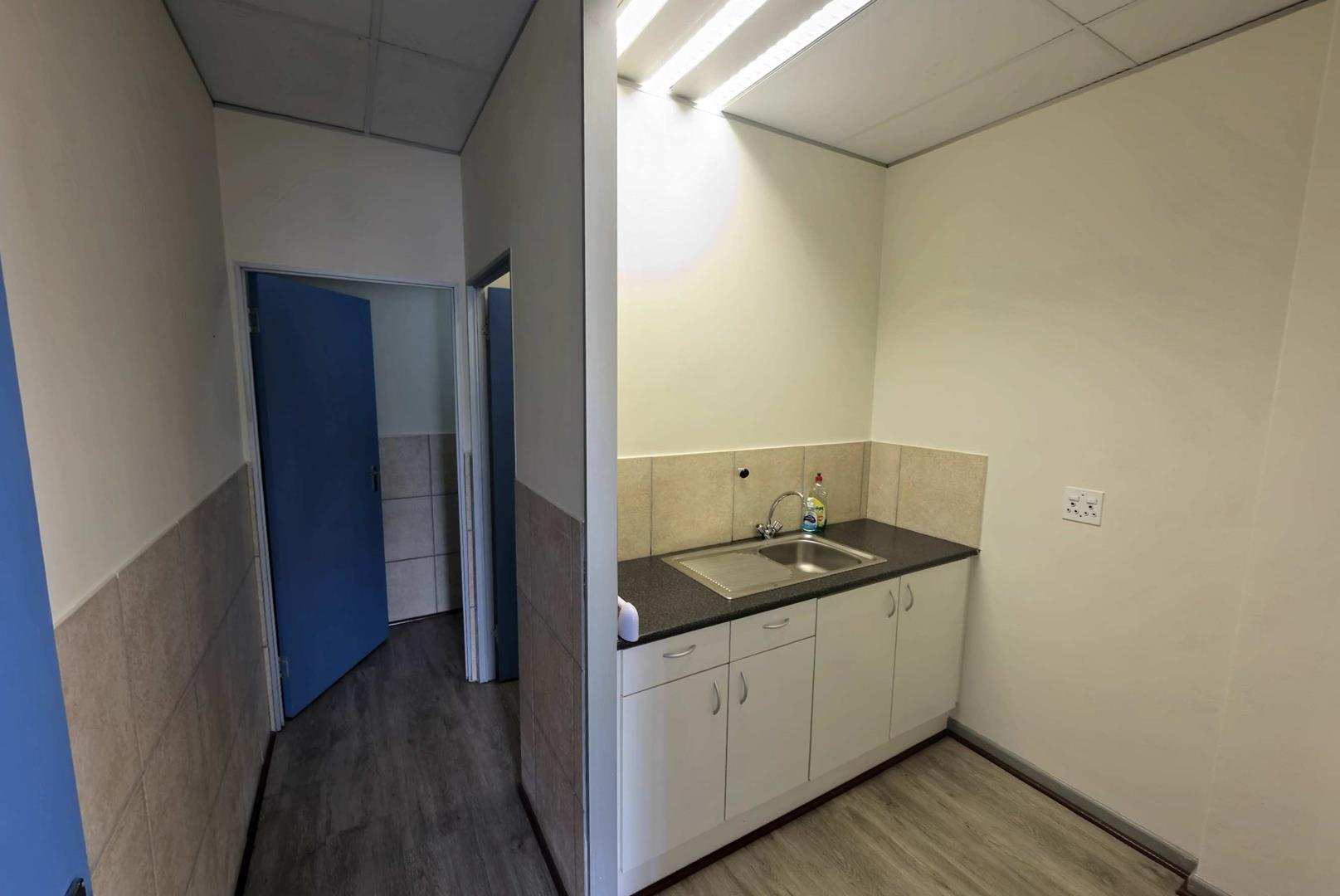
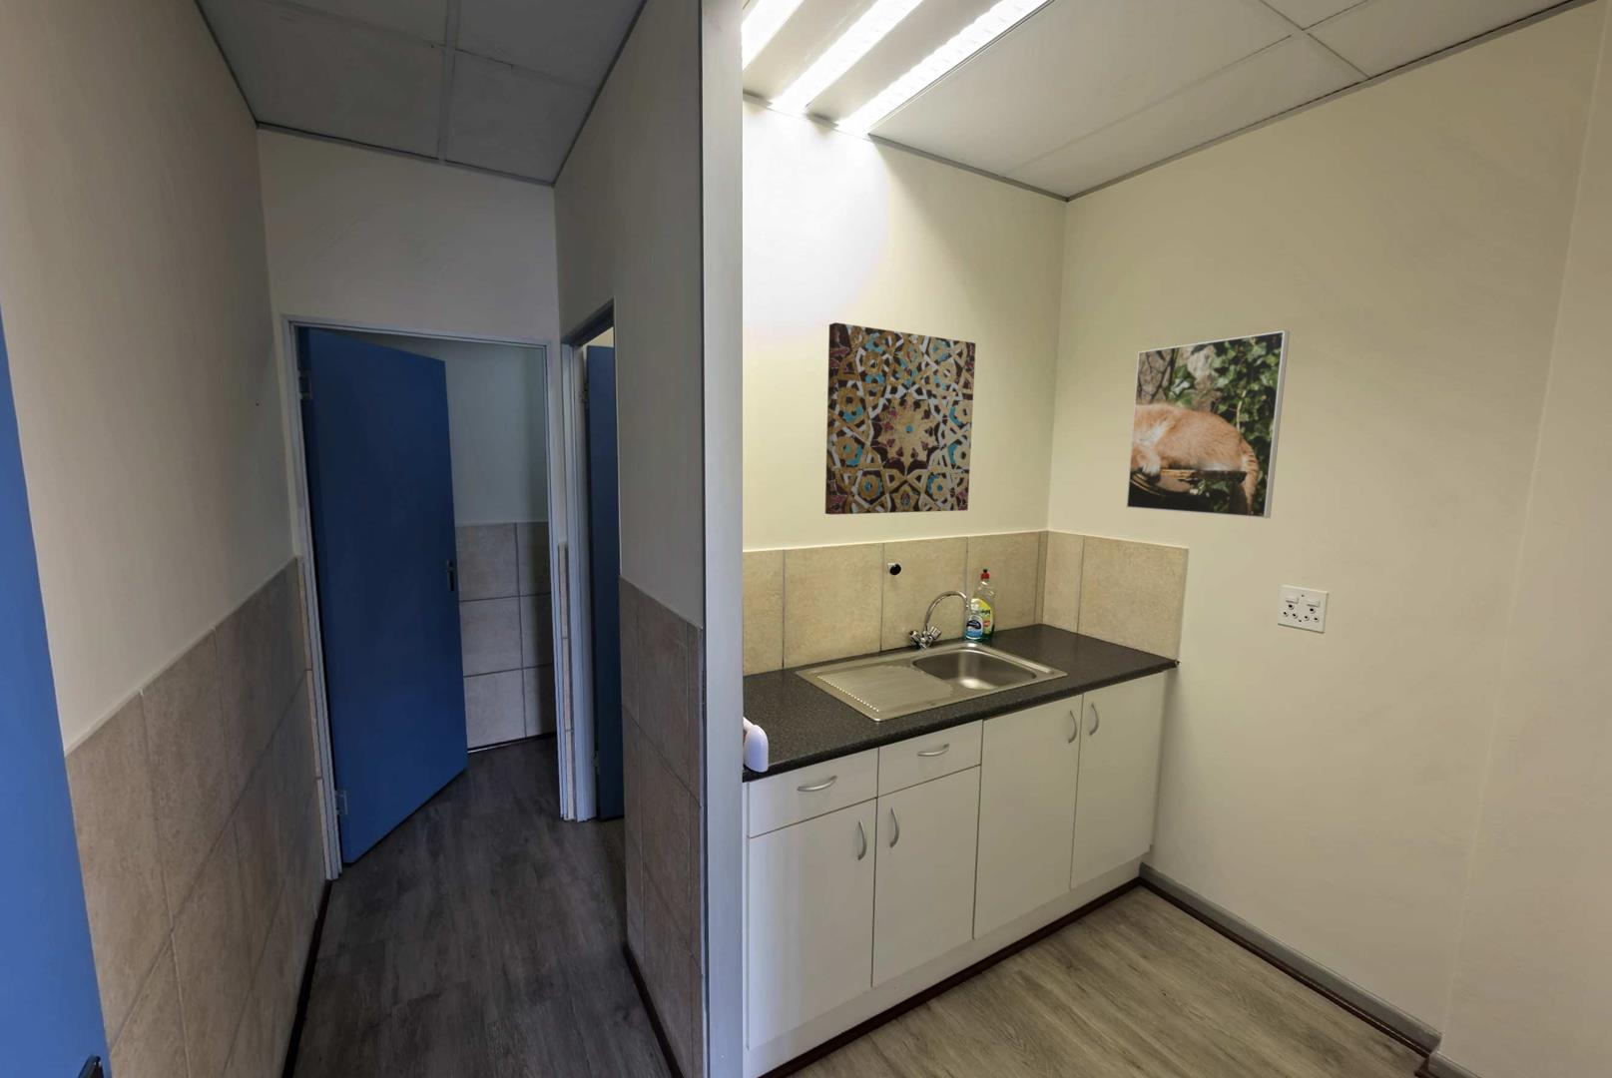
+ wall art [824,321,977,516]
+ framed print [1125,330,1291,519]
